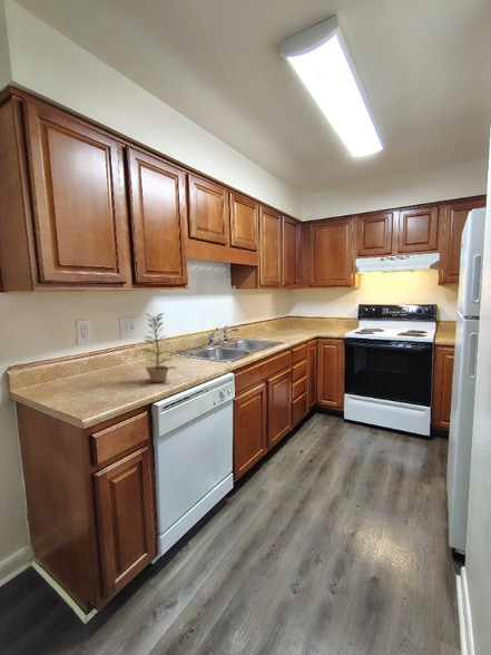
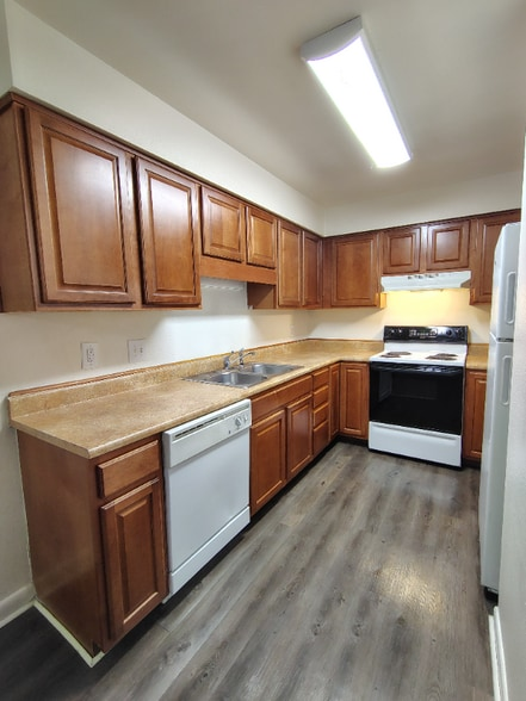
- plant [141,312,178,383]
